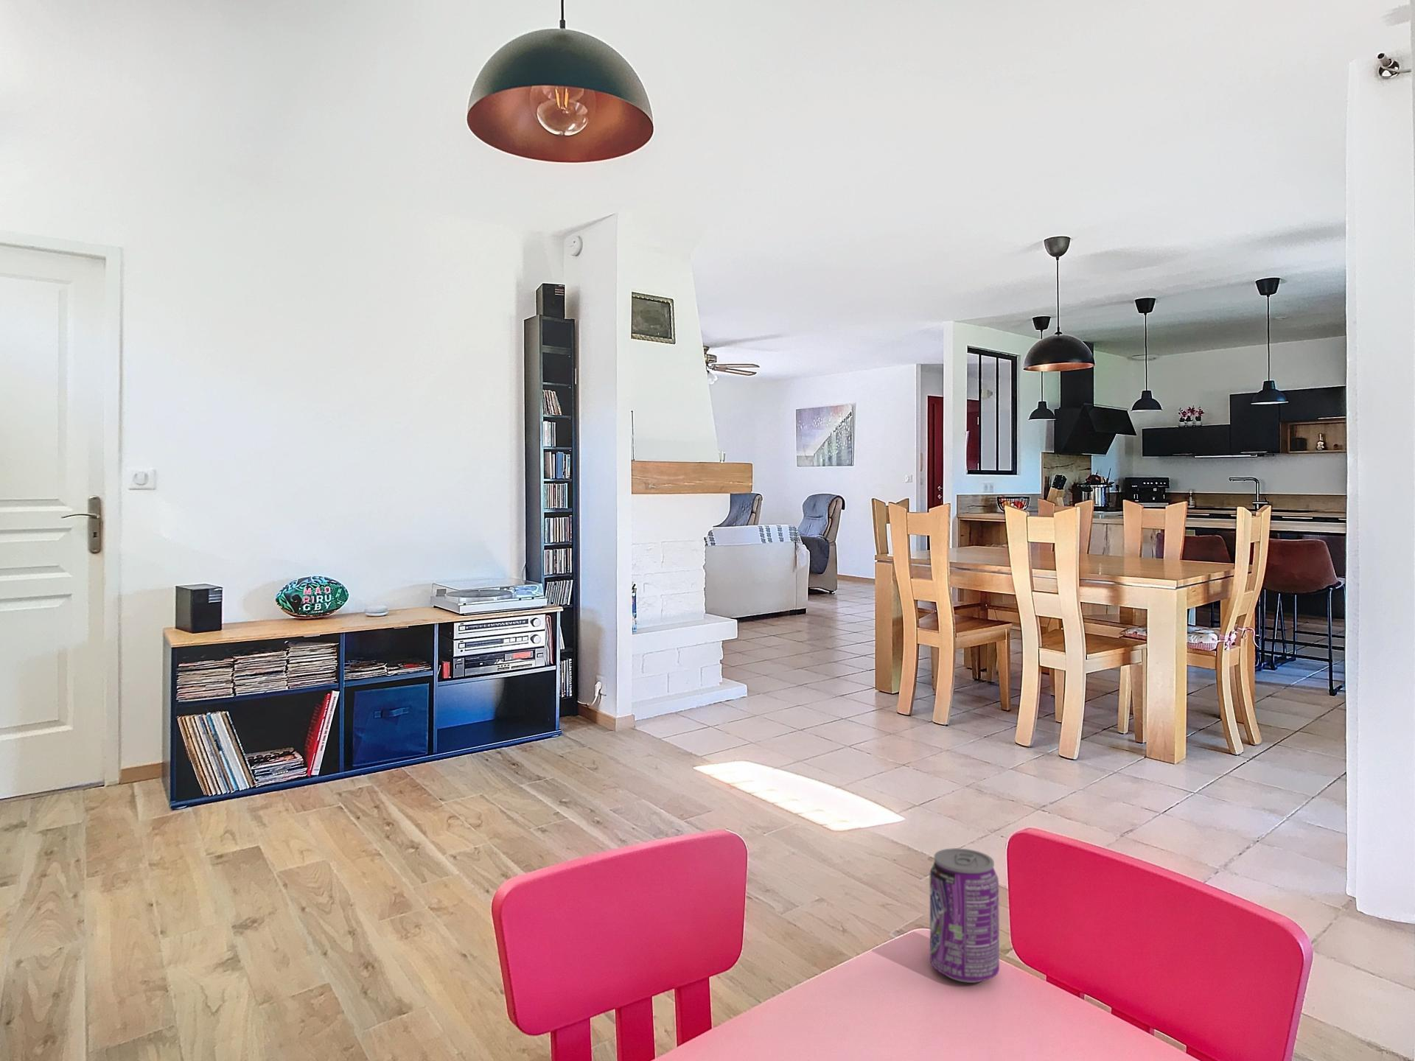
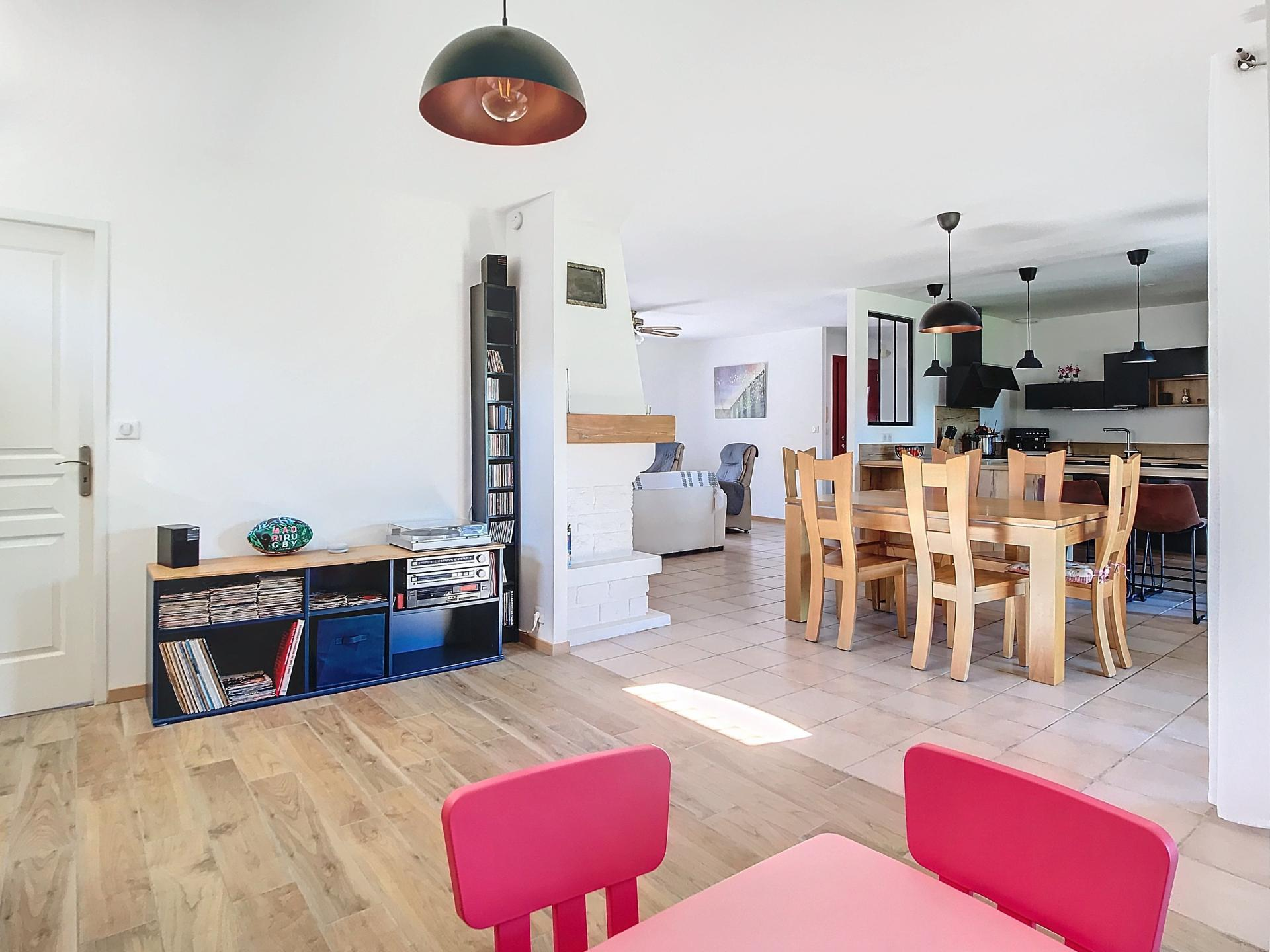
- beverage can [929,847,1001,984]
